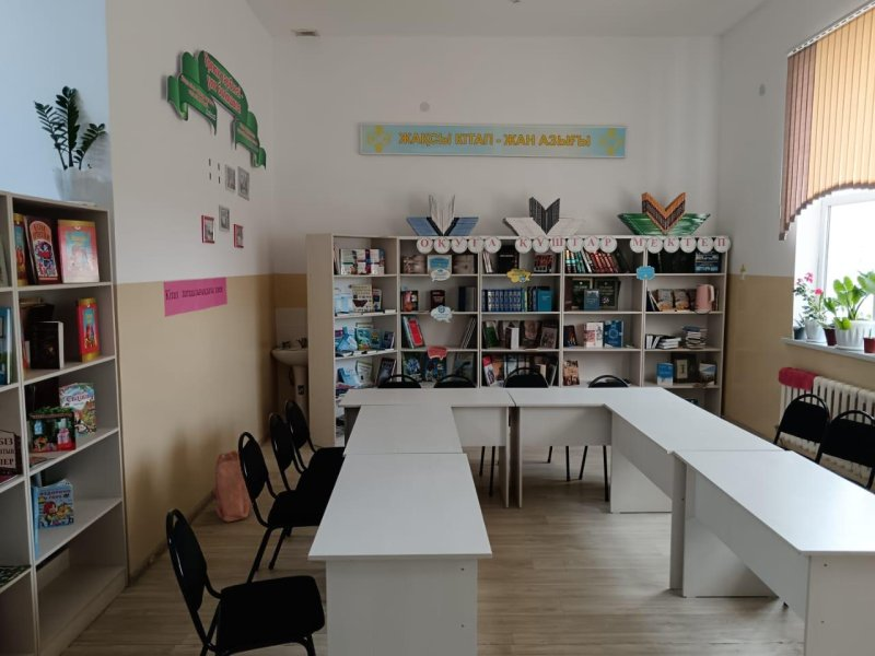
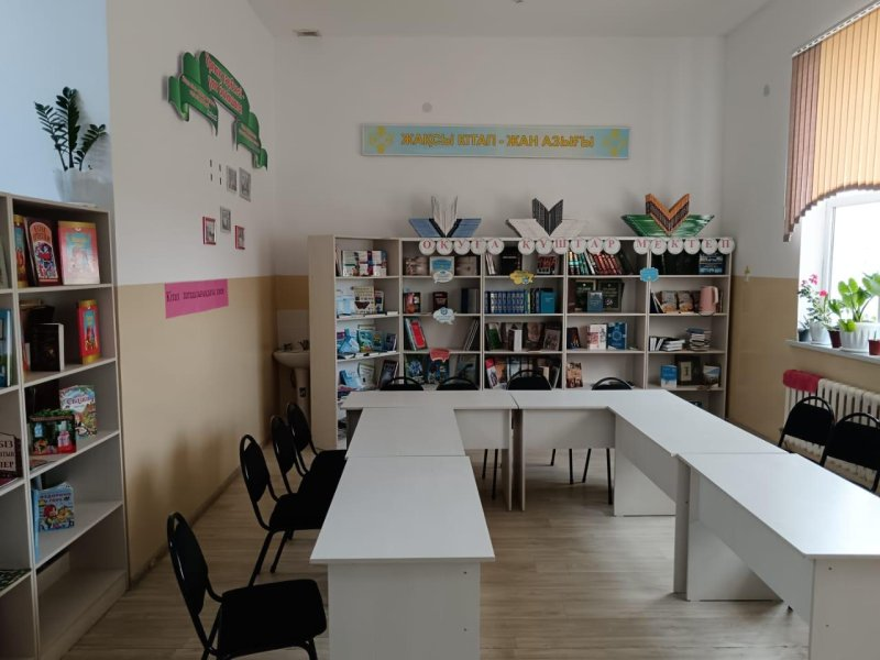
- backpack [210,449,253,523]
